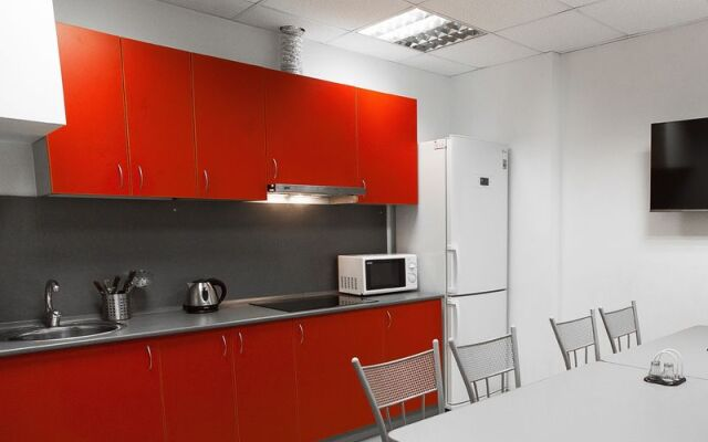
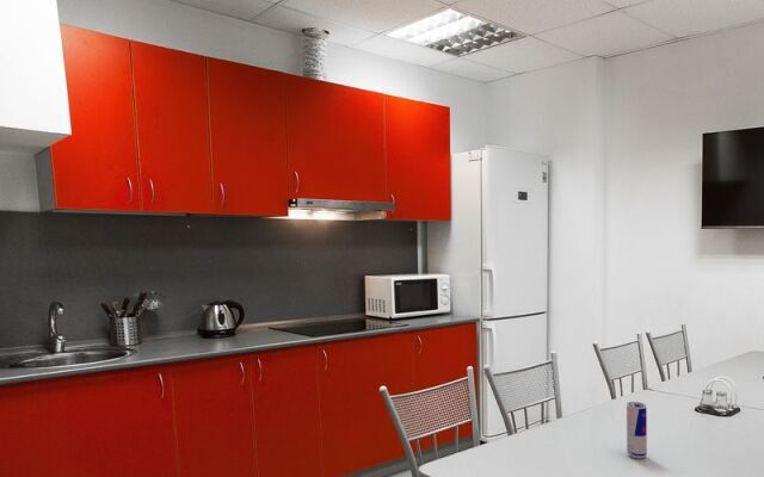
+ beverage can [626,401,648,459]
